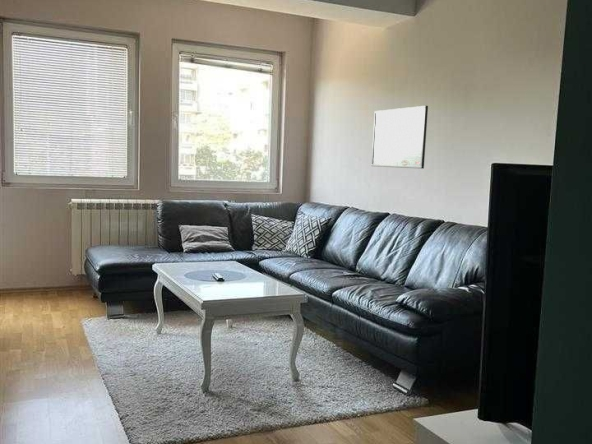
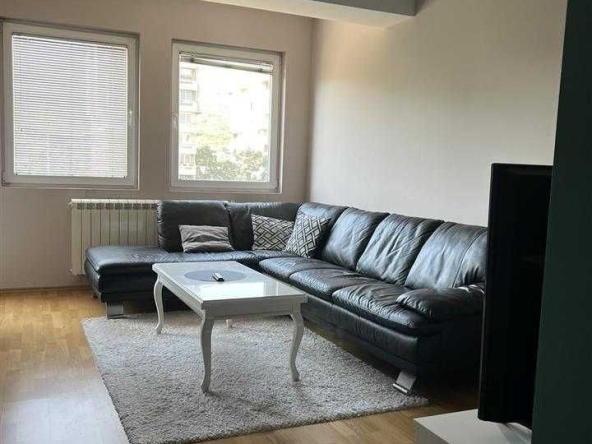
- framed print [371,105,429,169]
